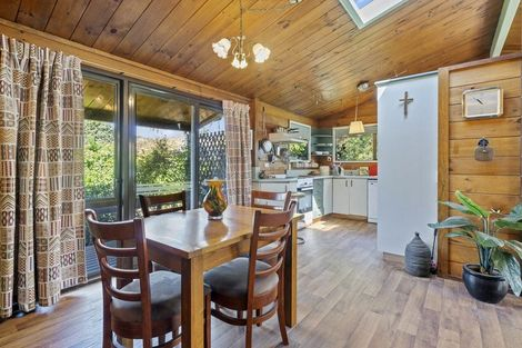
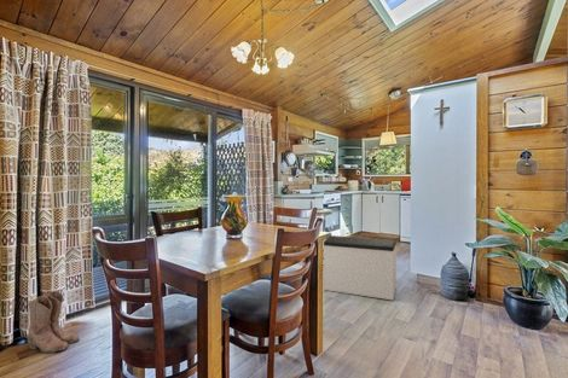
+ boots [27,289,81,354]
+ bench [323,234,398,301]
